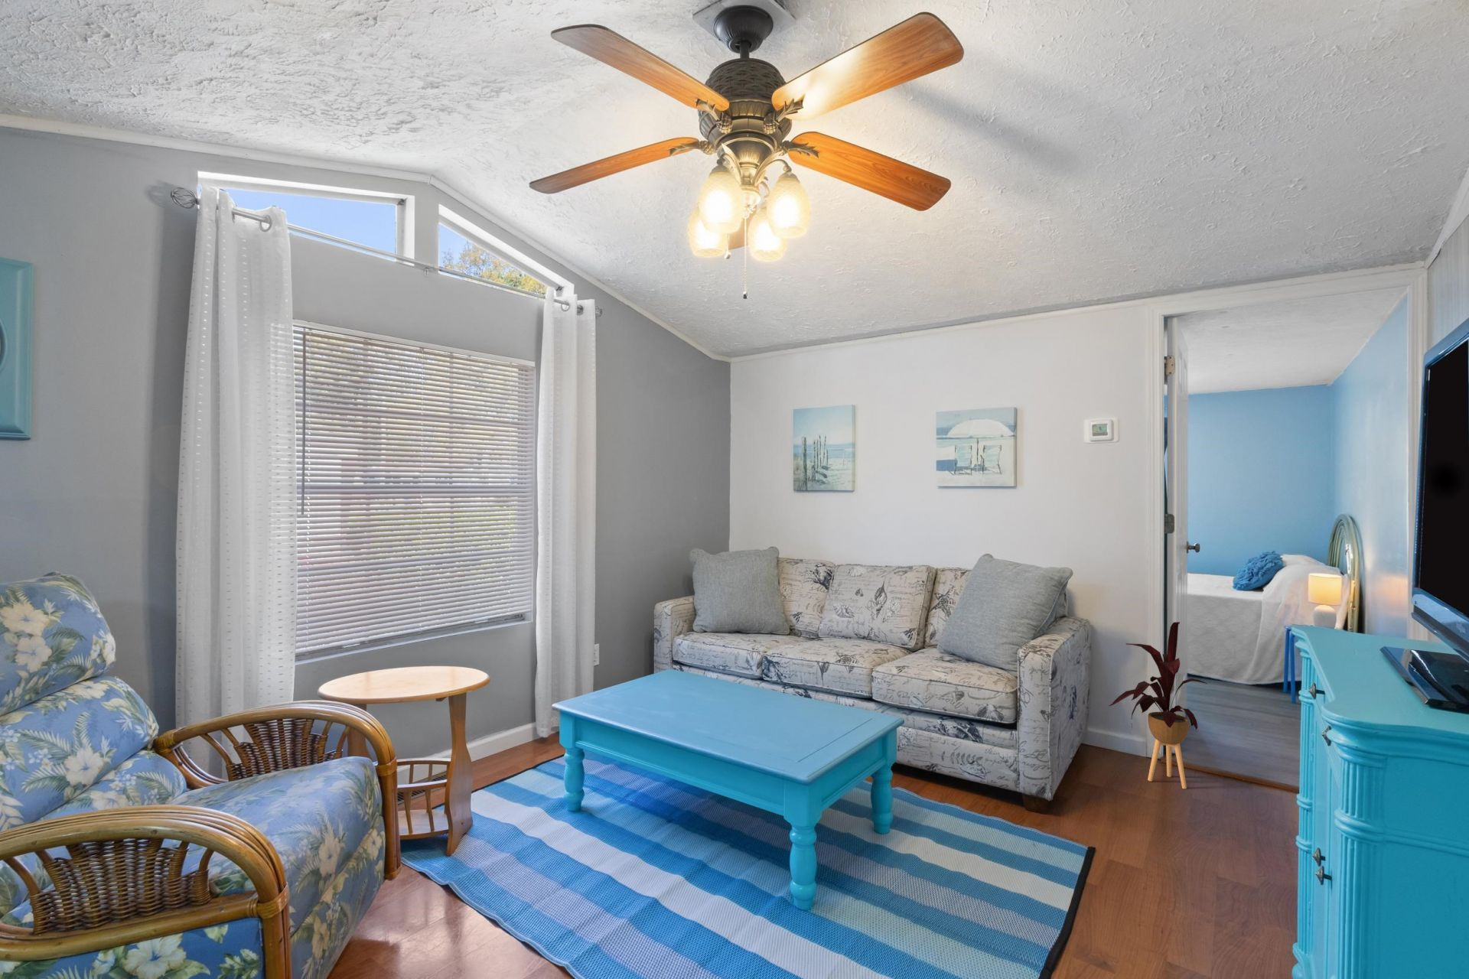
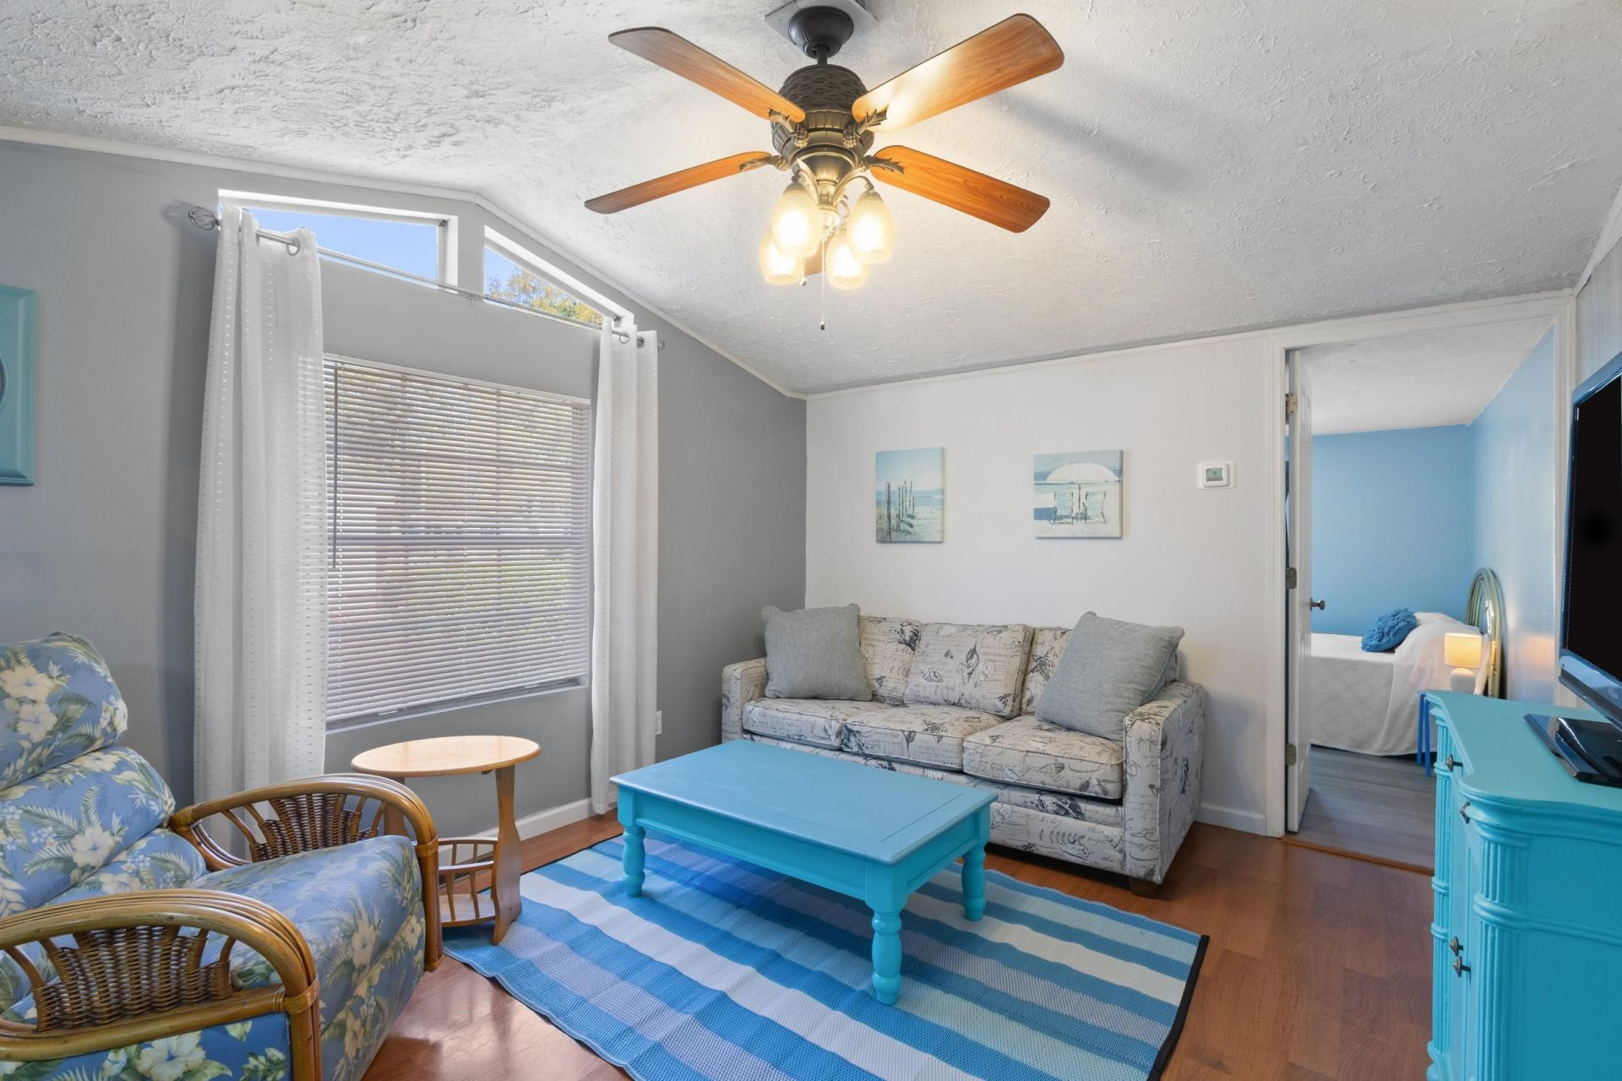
- house plant [1108,621,1208,789]
